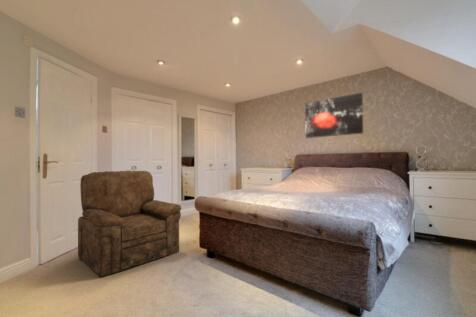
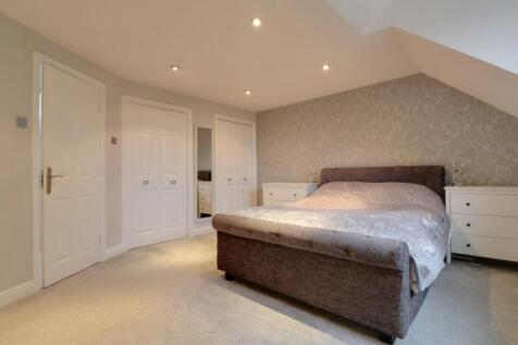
- wall art [304,92,364,139]
- armchair [77,169,182,278]
